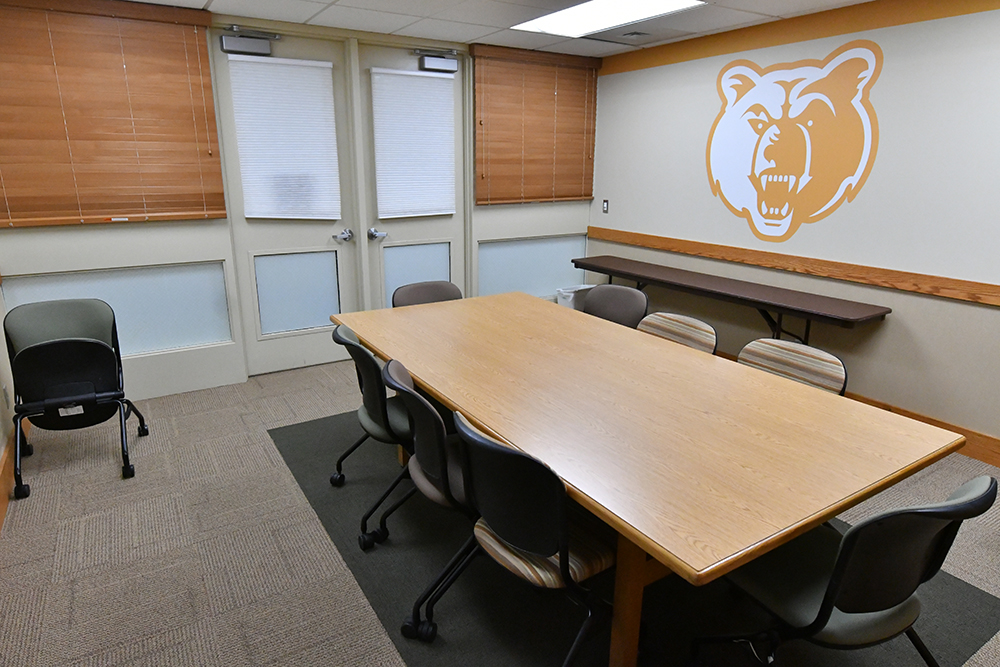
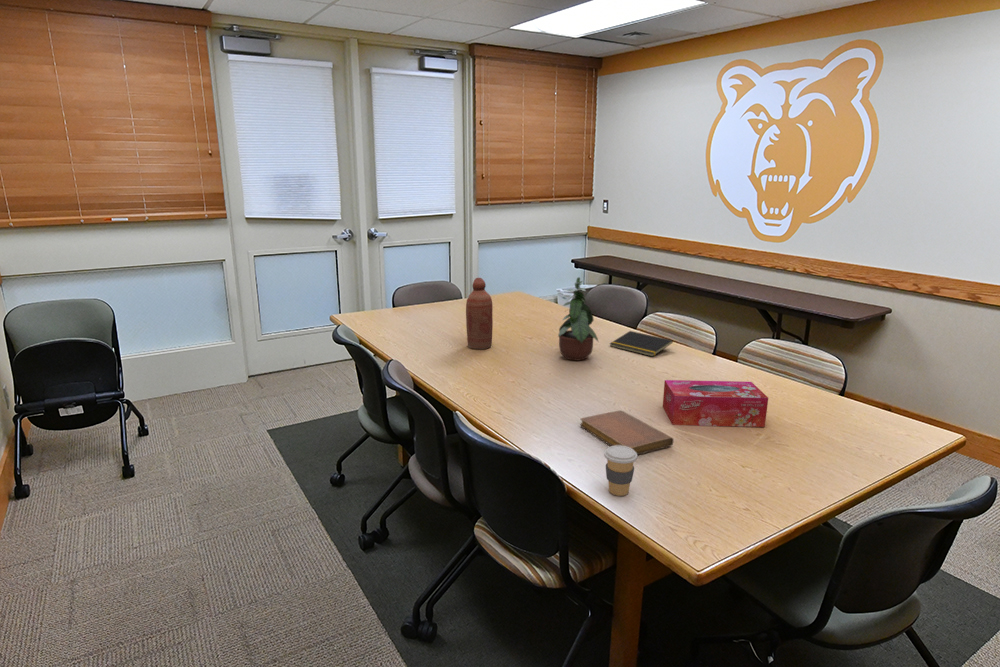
+ notepad [609,330,674,358]
+ tissue box [662,379,769,428]
+ potted plant [557,276,599,361]
+ notebook [579,409,674,456]
+ bottle [465,277,494,350]
+ coffee cup [603,445,638,497]
